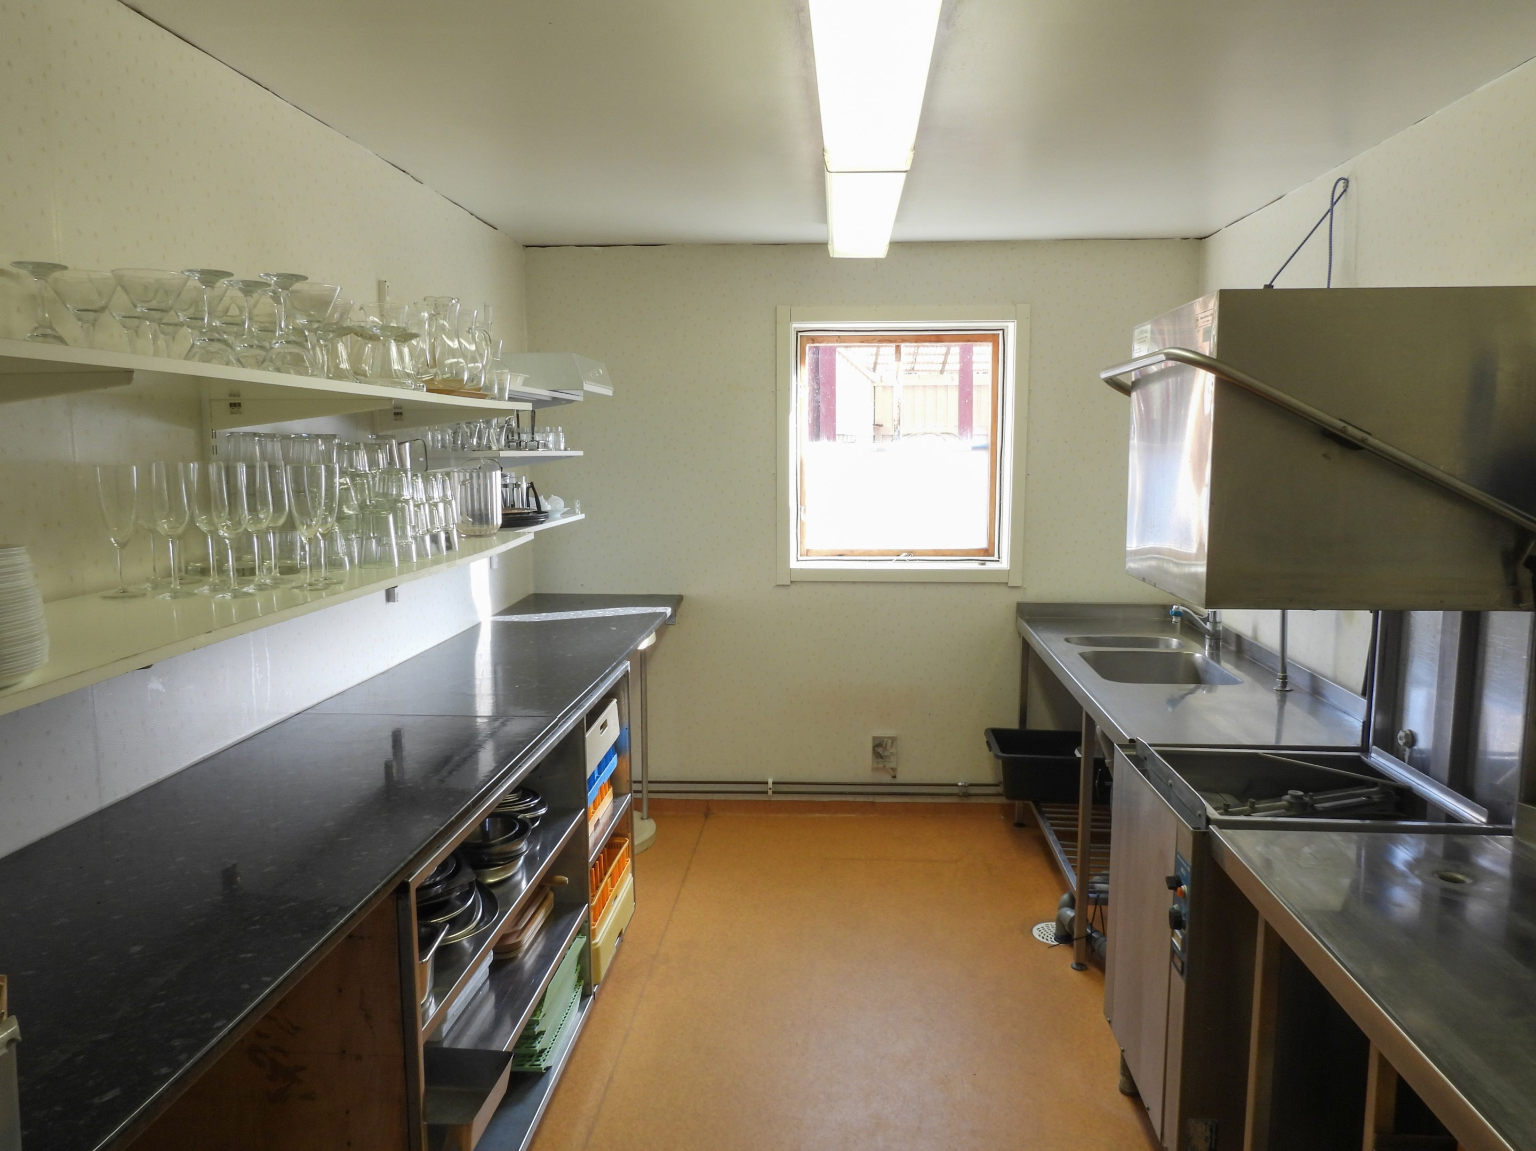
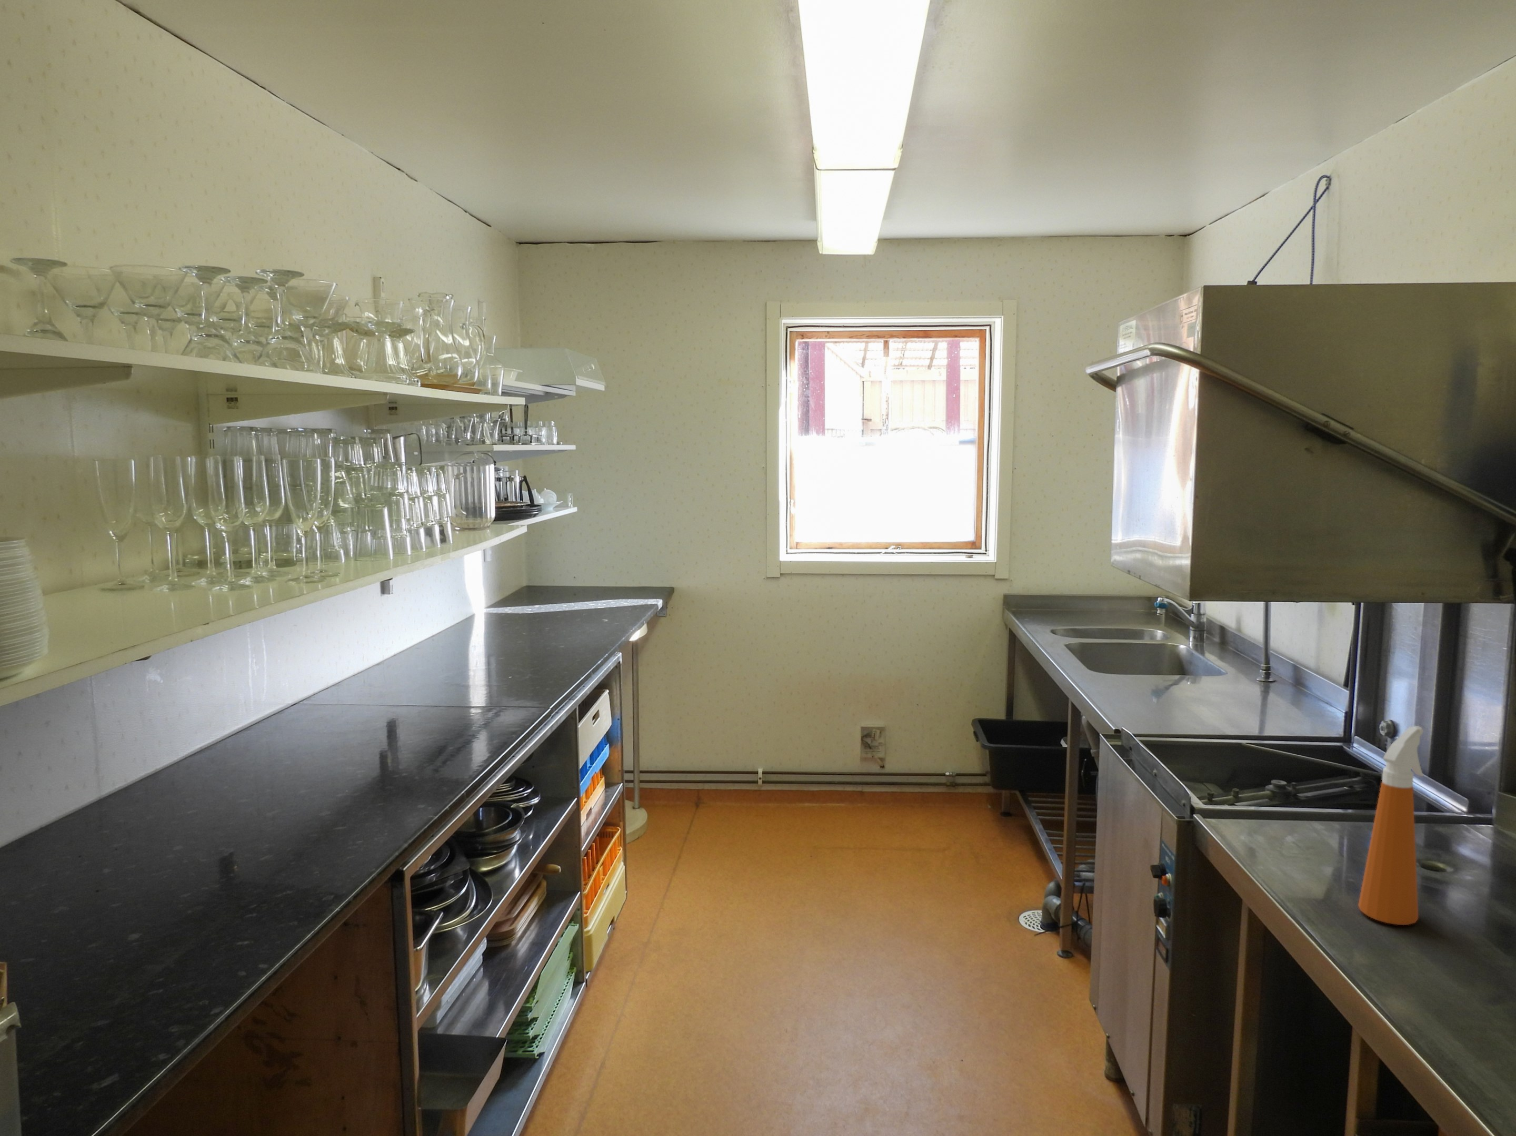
+ spray bottle [1357,726,1424,926]
